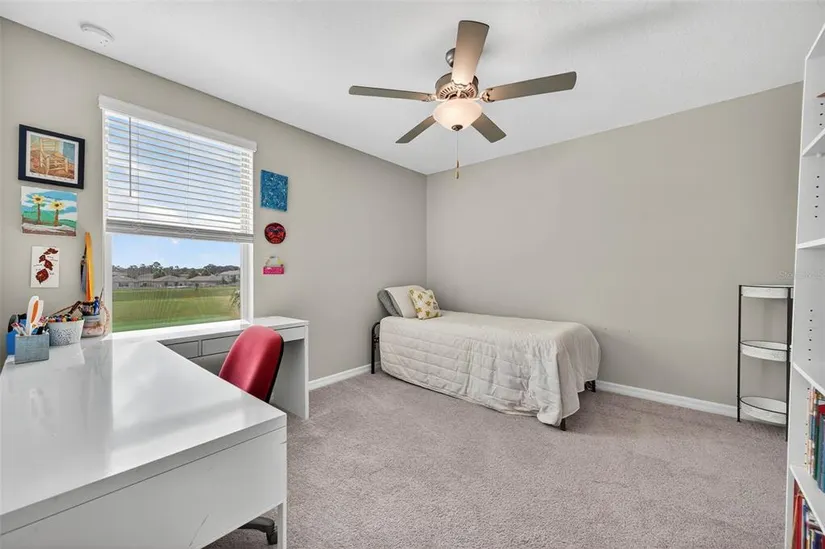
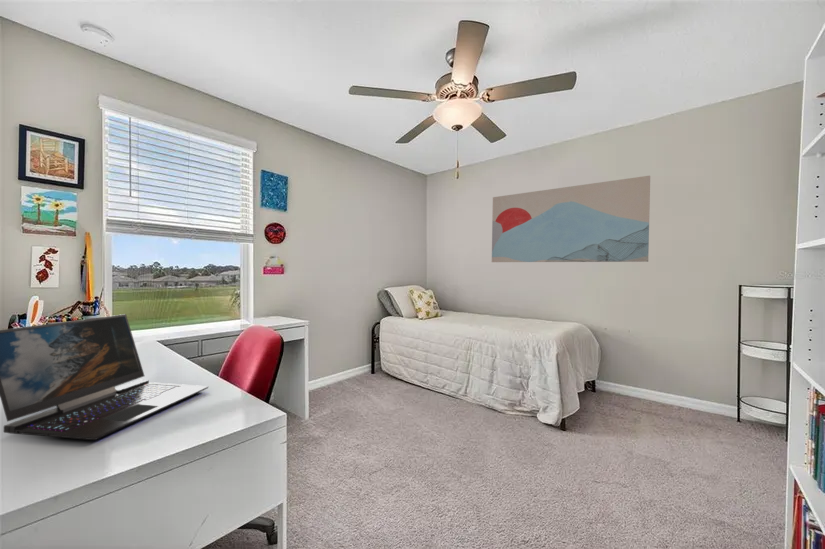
+ wall art [491,175,651,263]
+ laptop [0,313,209,441]
